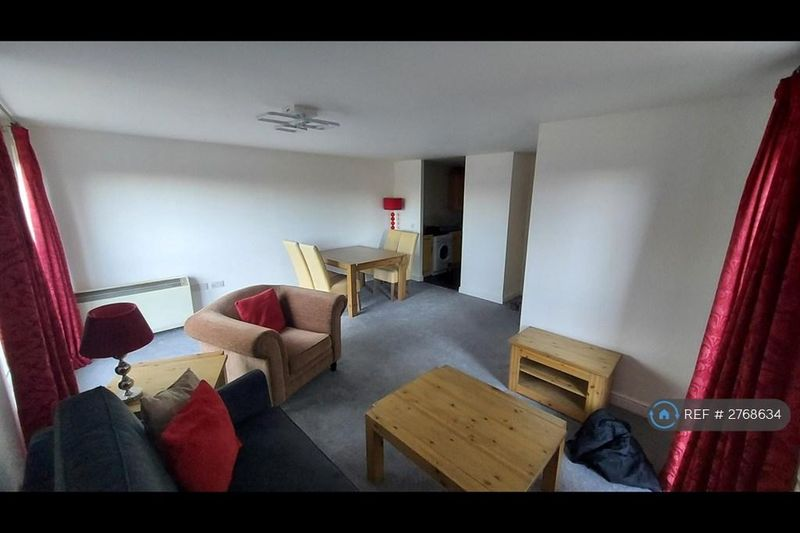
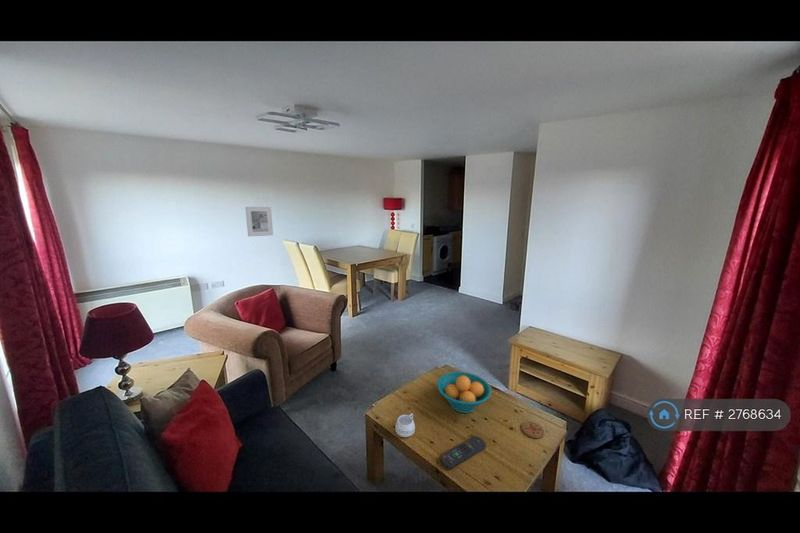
+ coaster [520,421,545,439]
+ fruit bowl [436,371,492,414]
+ mug [394,413,416,438]
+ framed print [244,206,274,237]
+ remote control [439,435,487,470]
